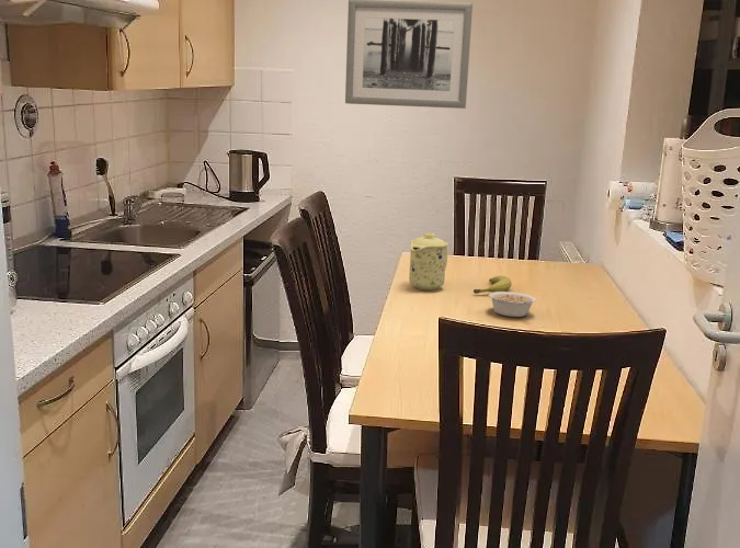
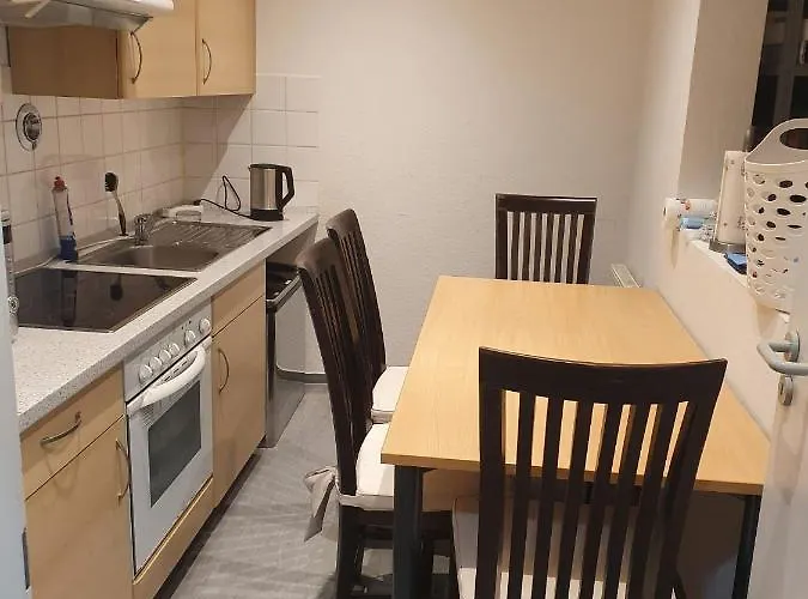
- wall art [344,0,474,110]
- mug [408,232,449,290]
- fruit [473,275,513,295]
- legume [488,290,537,318]
